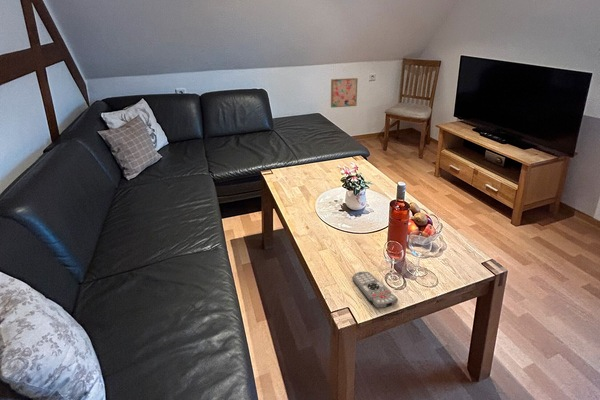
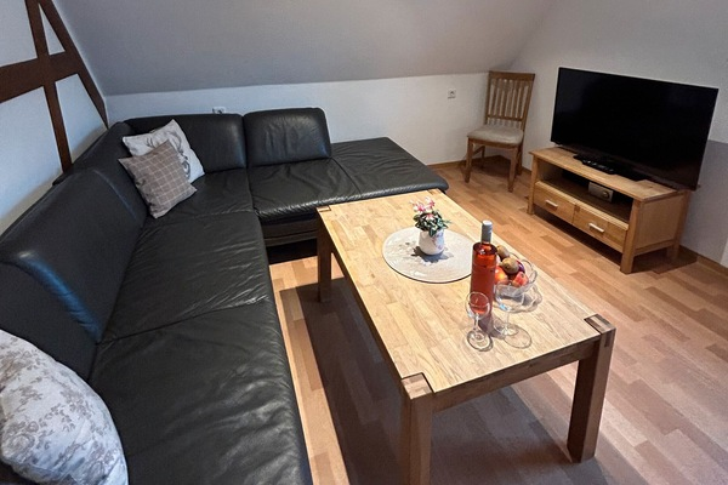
- remote control [351,270,399,309]
- wall art [330,77,359,109]
